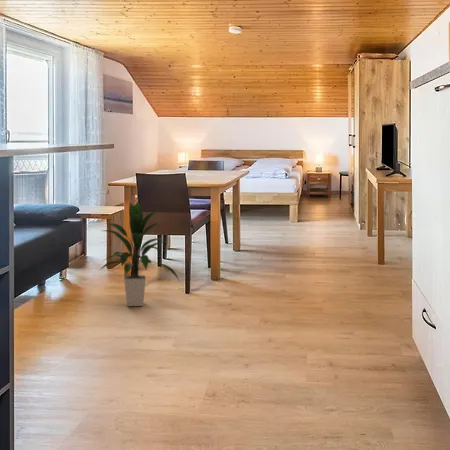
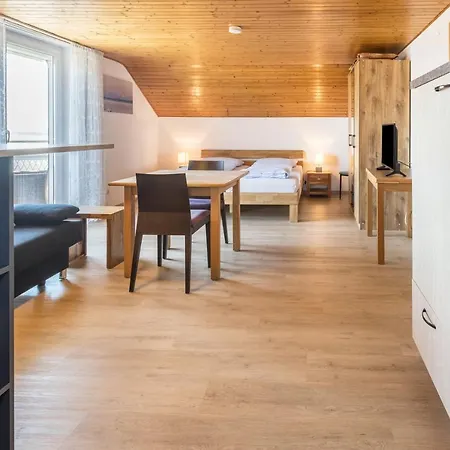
- indoor plant [99,200,181,307]
